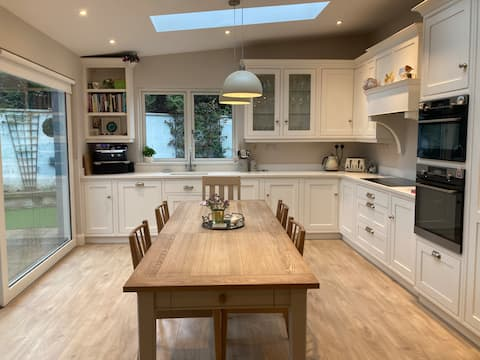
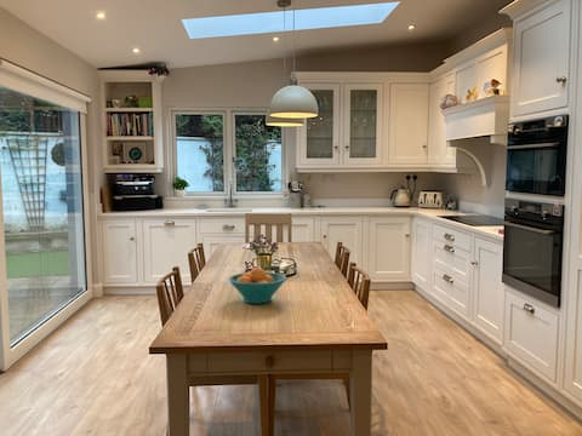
+ fruit bowl [227,266,287,304]
